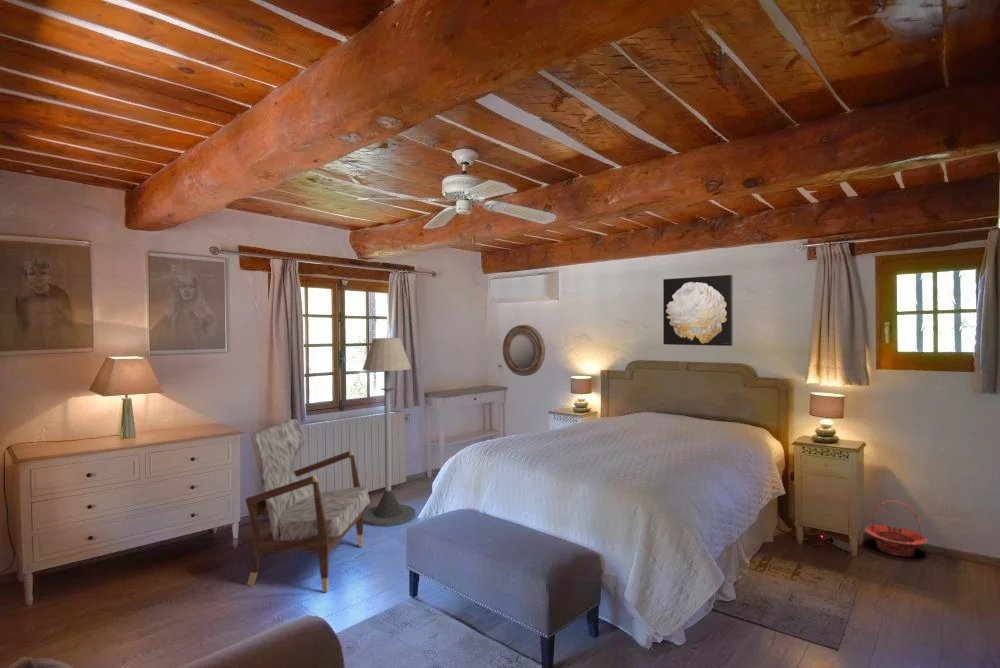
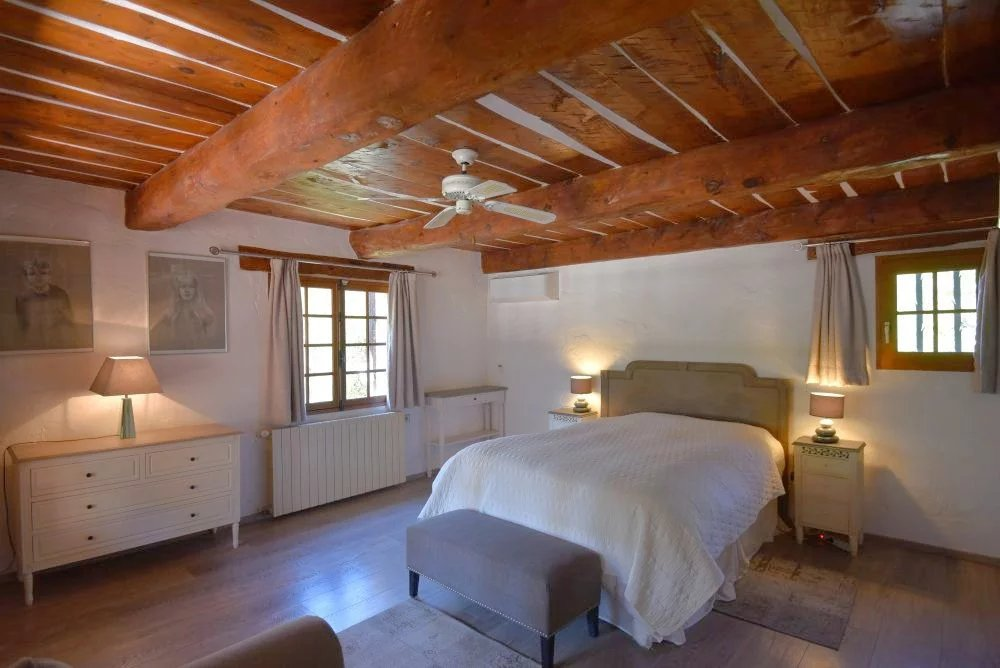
- floor lamp [361,337,416,527]
- basket [865,499,928,558]
- wall art [662,274,734,347]
- armchair [244,418,371,593]
- home mirror [502,324,546,377]
